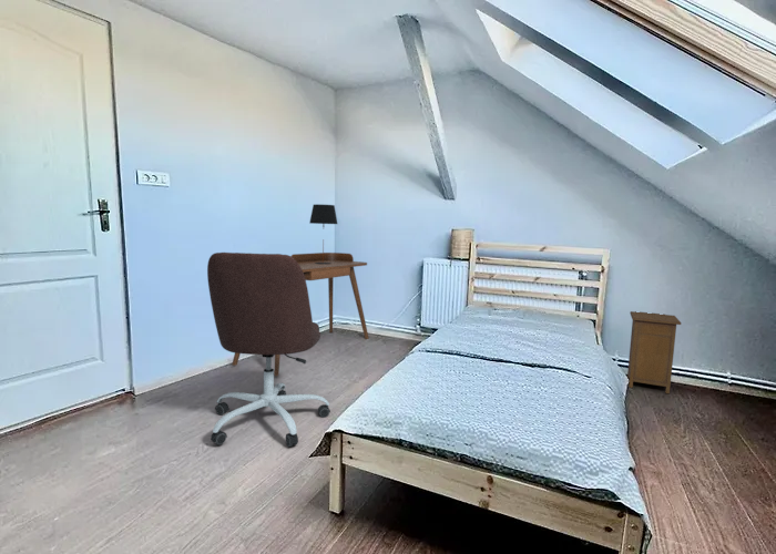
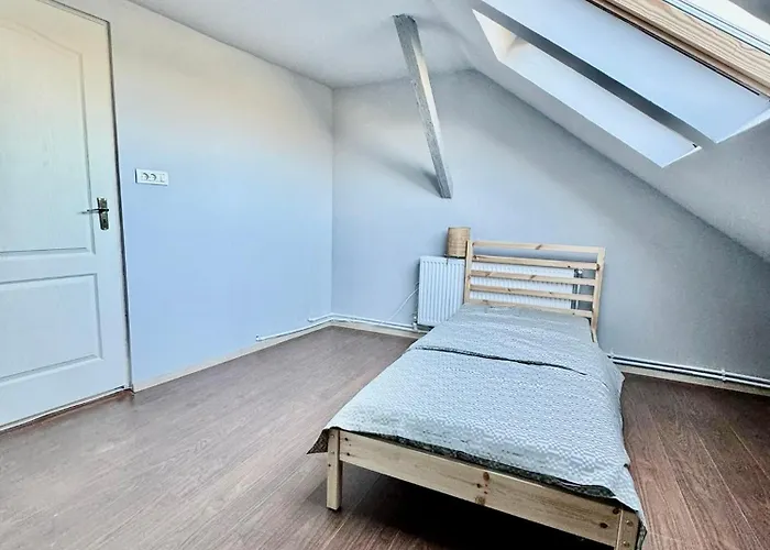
- office chair [206,252,331,448]
- desk [231,252,370,377]
- table lamp [308,203,338,264]
- nightstand [626,310,682,394]
